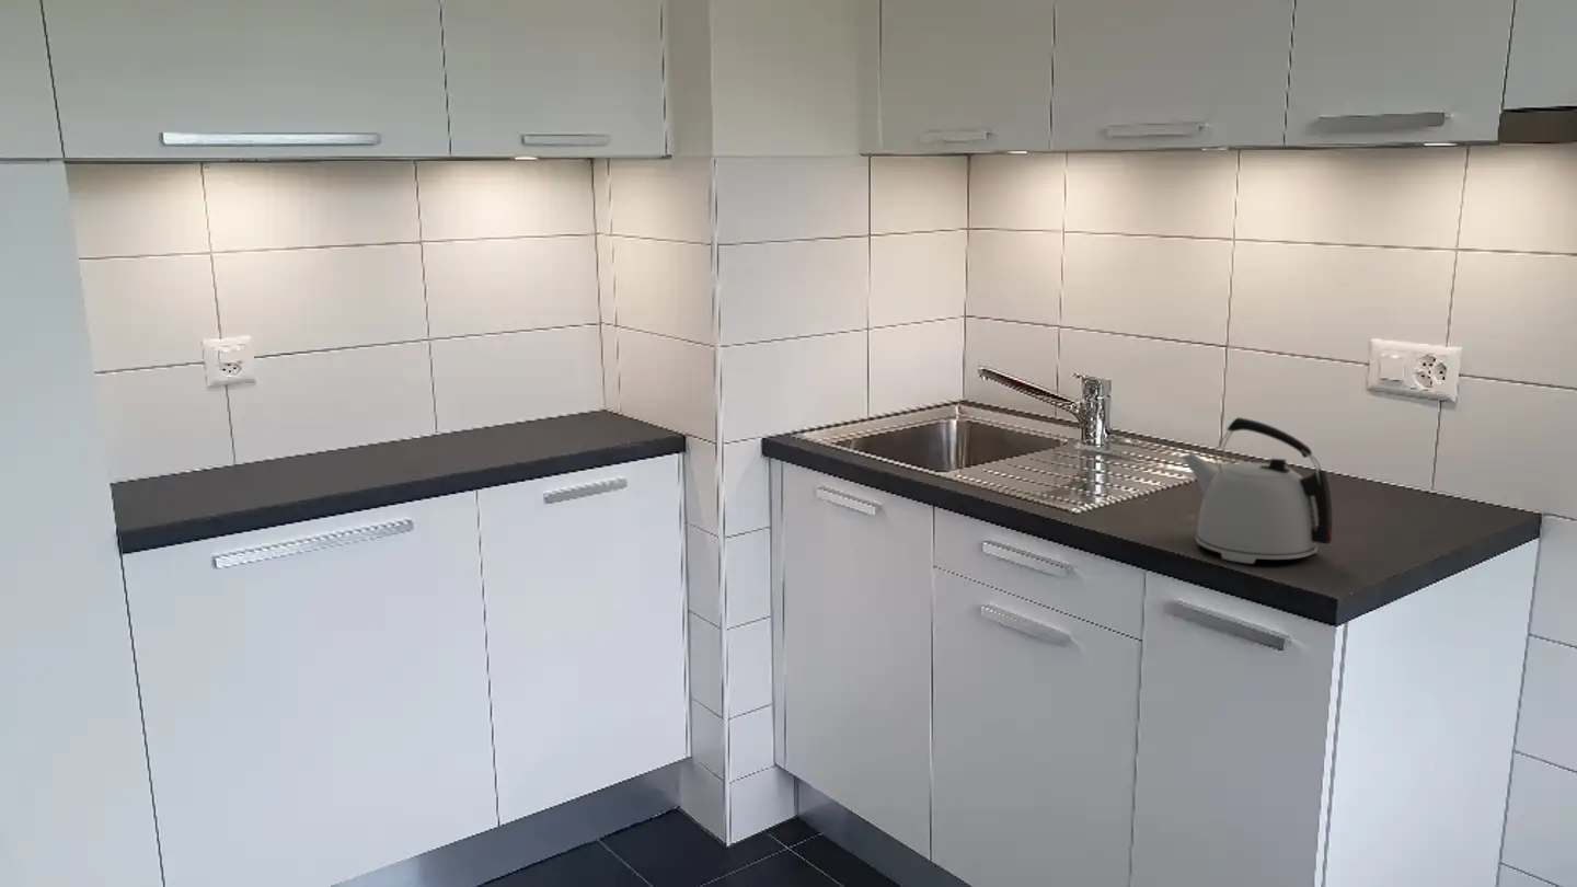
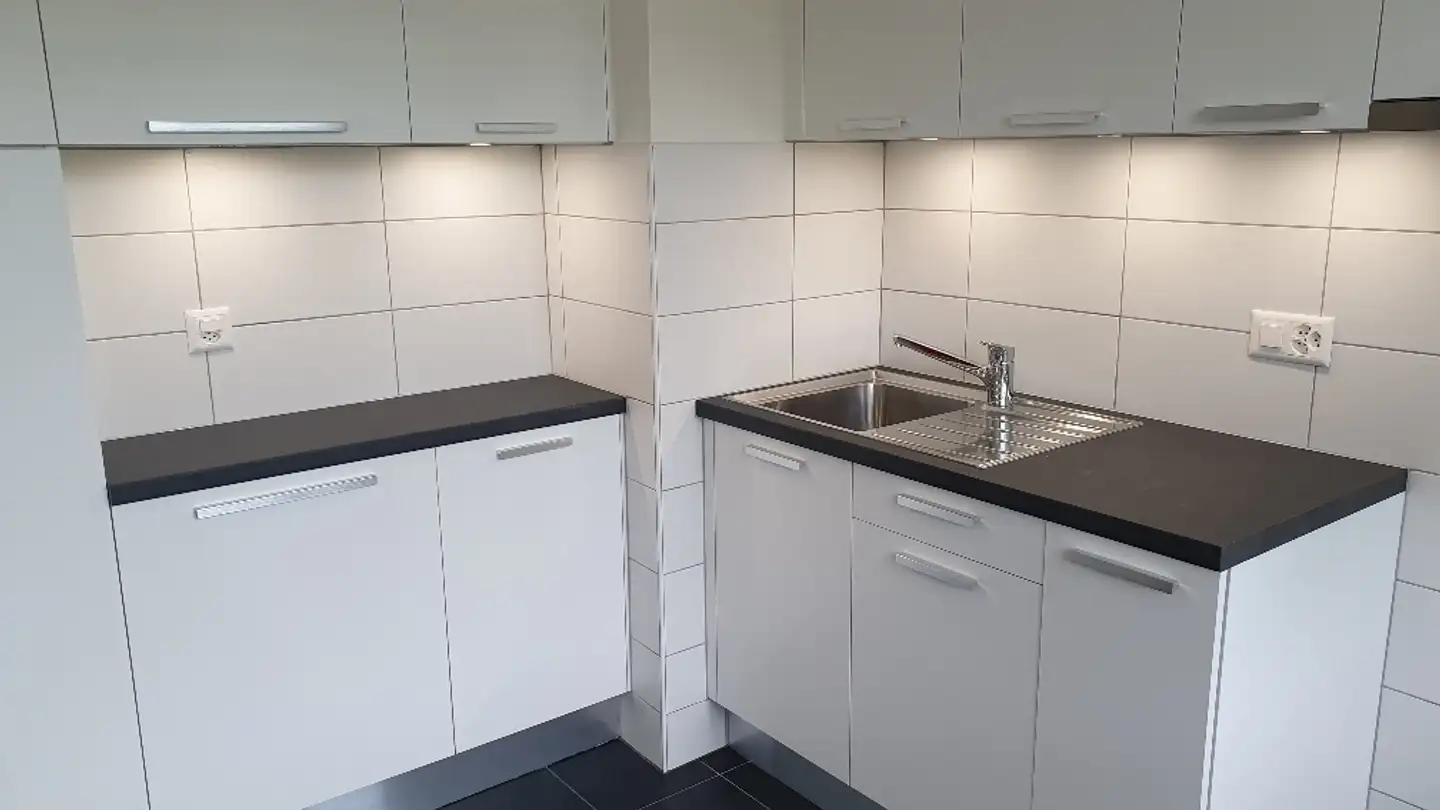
- kettle [1181,416,1334,565]
